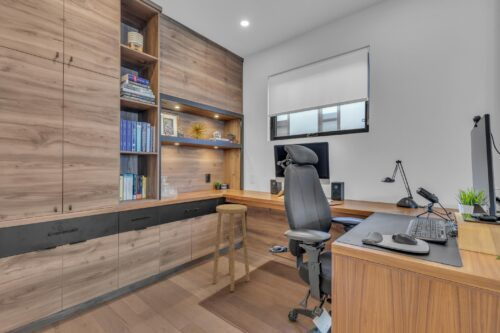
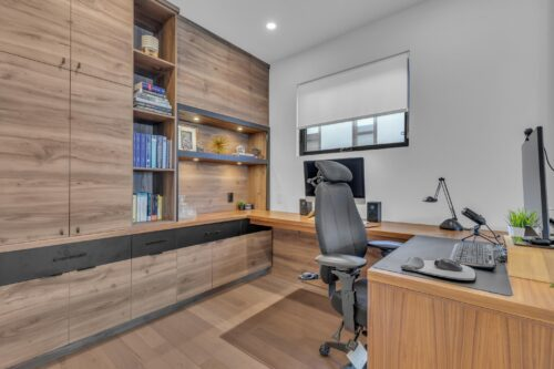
- stool [212,203,251,292]
